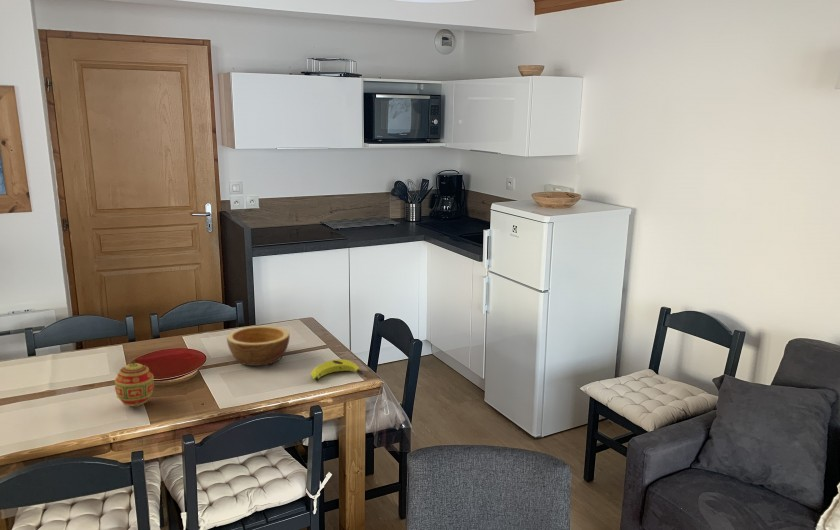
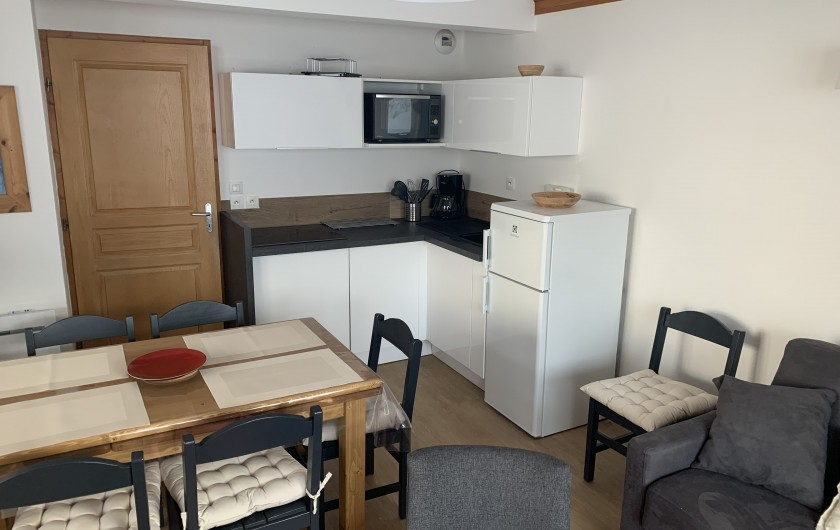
- bowl [226,325,291,367]
- decorative egg [114,360,155,408]
- banana [310,358,363,382]
